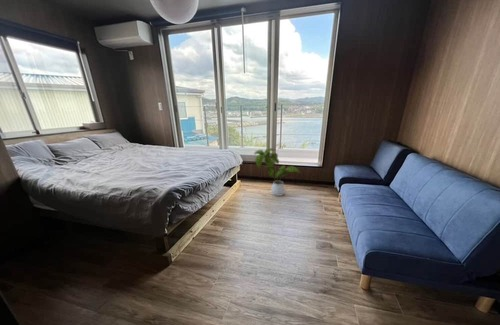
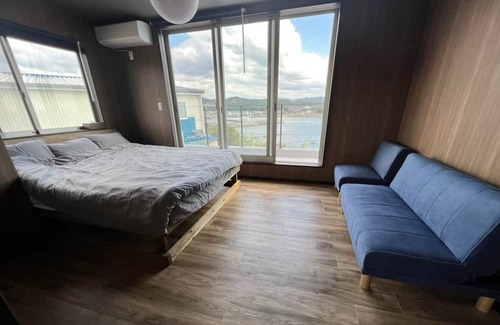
- house plant [253,147,301,197]
